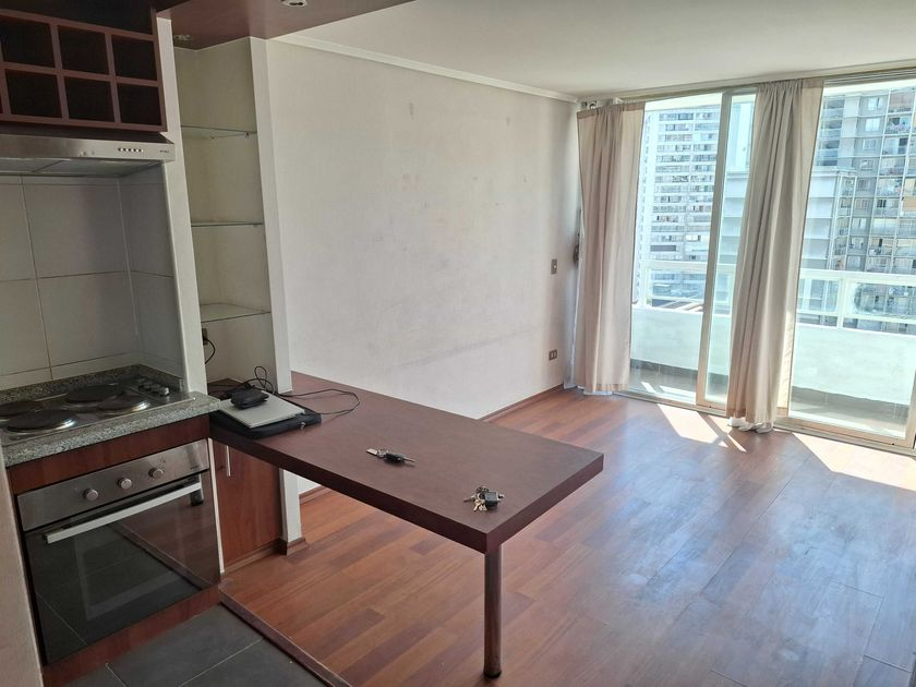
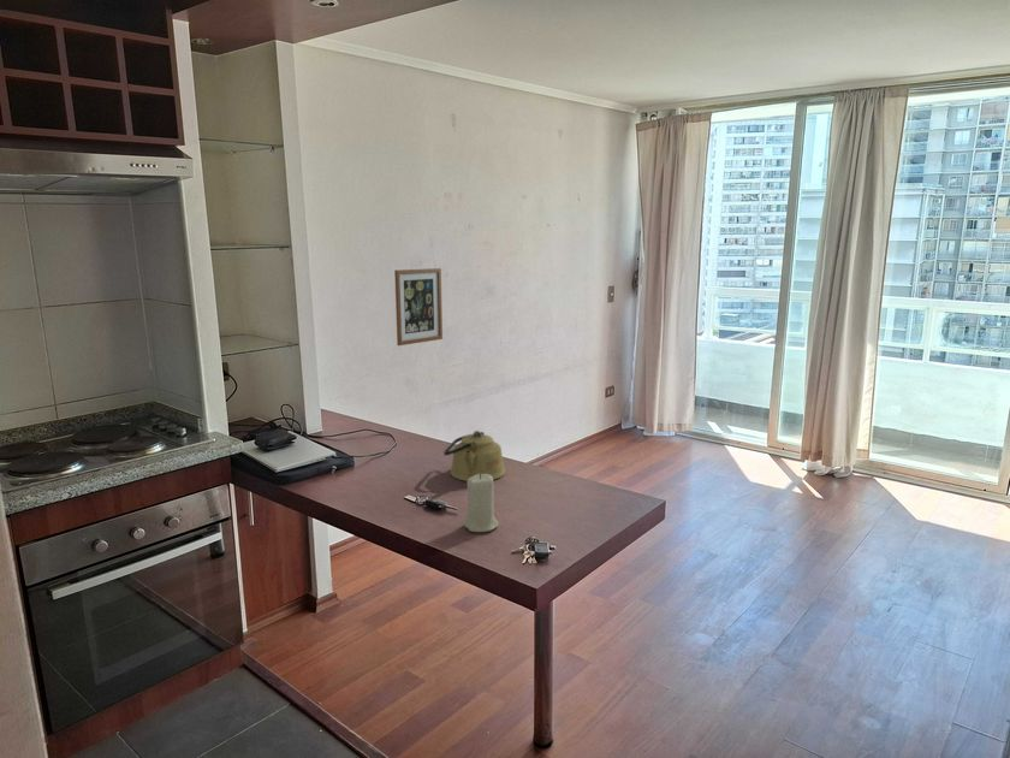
+ wall art [393,267,444,347]
+ kettle [442,430,506,482]
+ candle [463,473,500,533]
